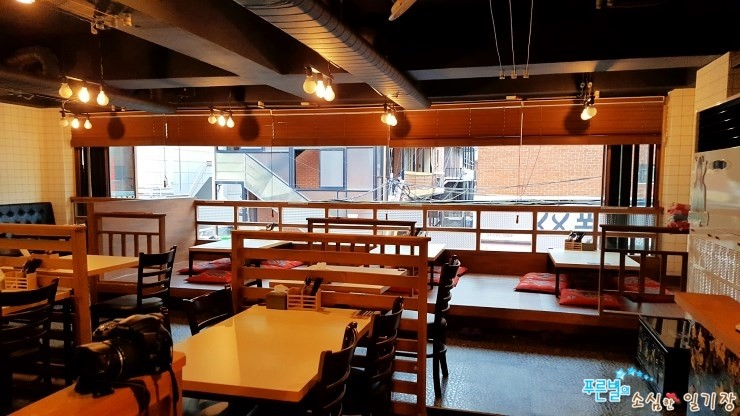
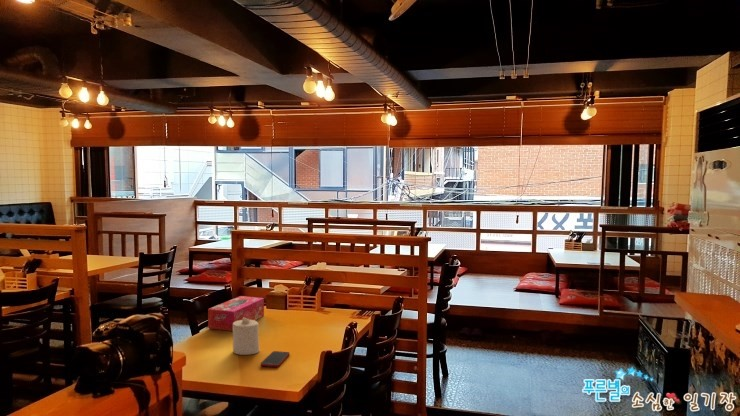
+ candle [232,317,261,356]
+ cell phone [260,350,290,368]
+ tissue box [207,295,265,332]
